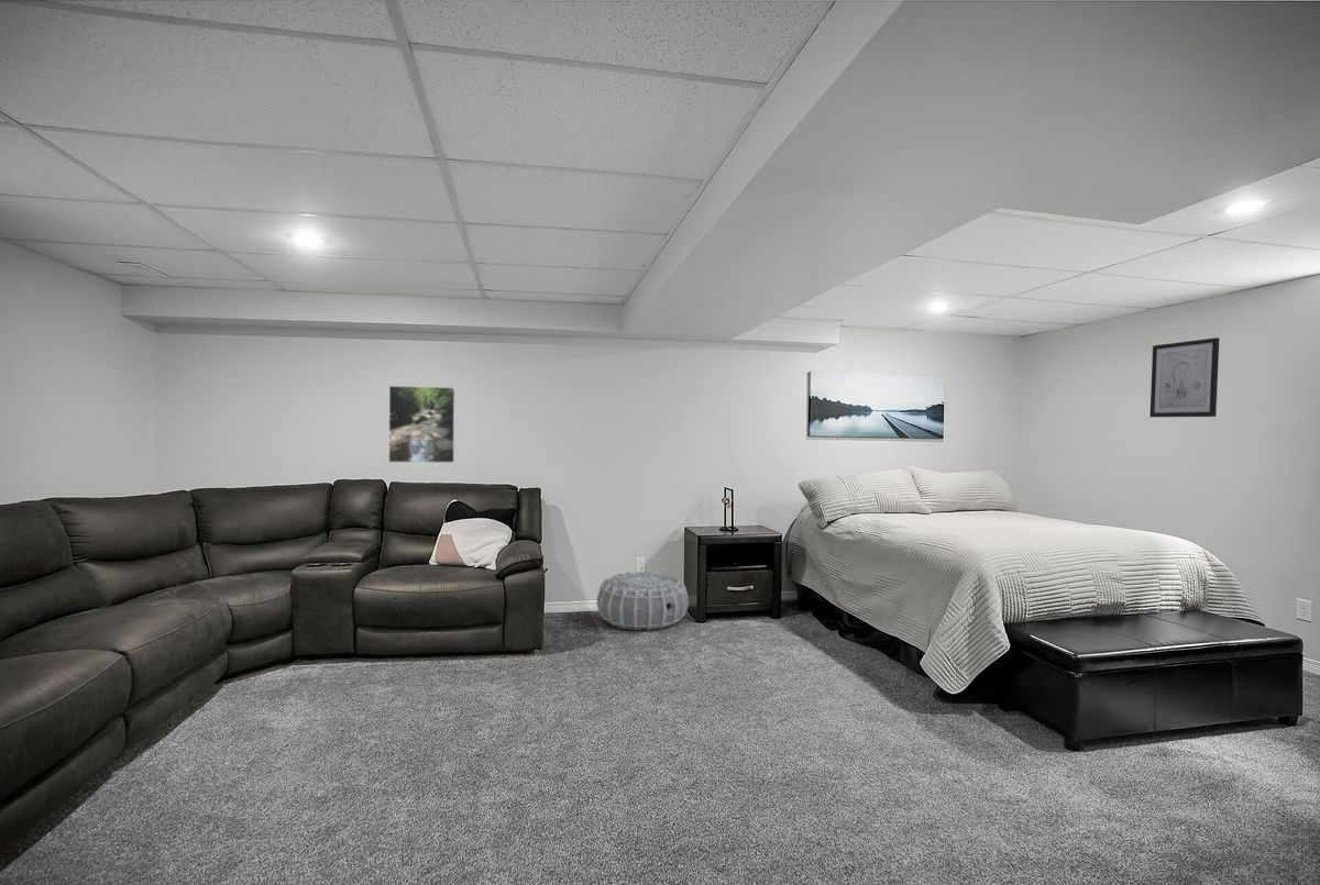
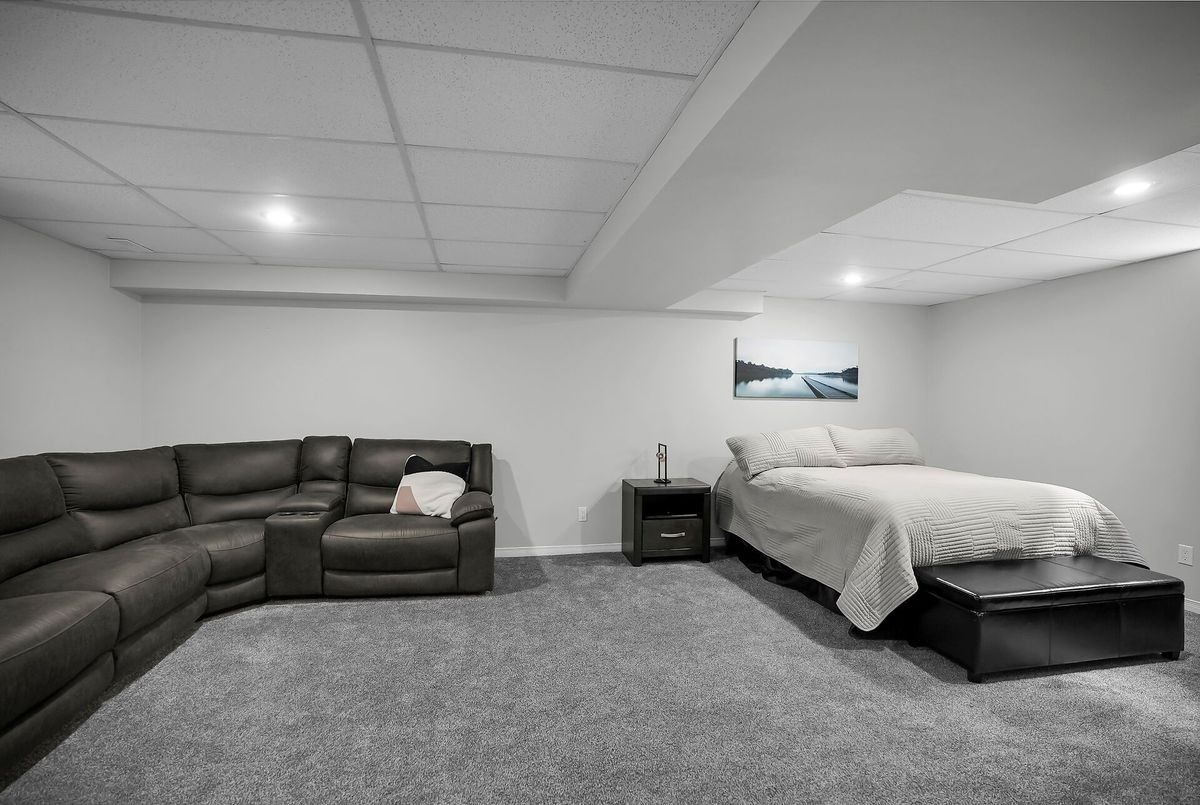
- wall art [1148,336,1220,418]
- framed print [387,385,457,464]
- air purifier [595,571,690,631]
